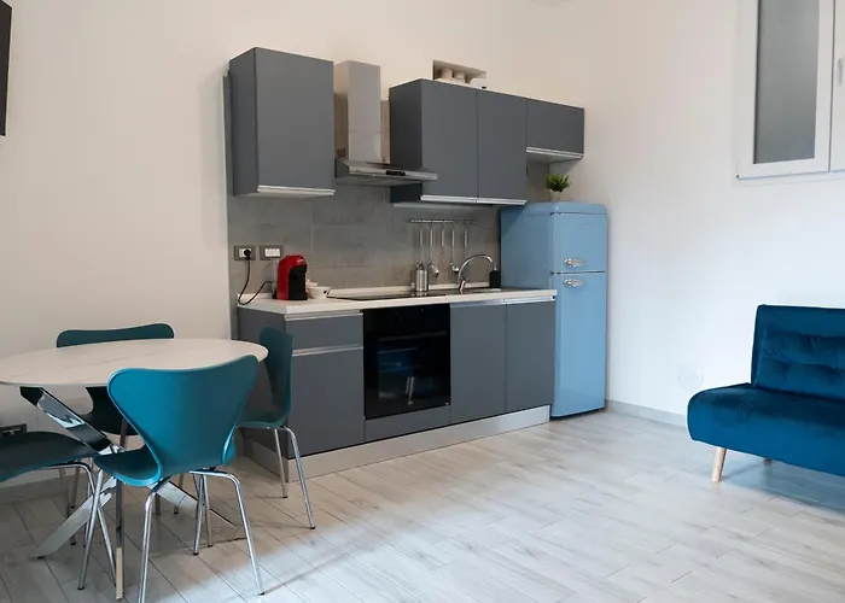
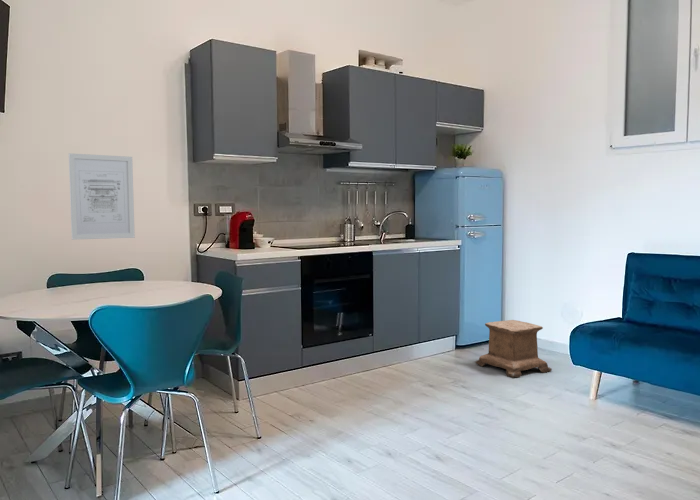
+ stool [474,319,553,378]
+ wall art [68,152,136,241]
